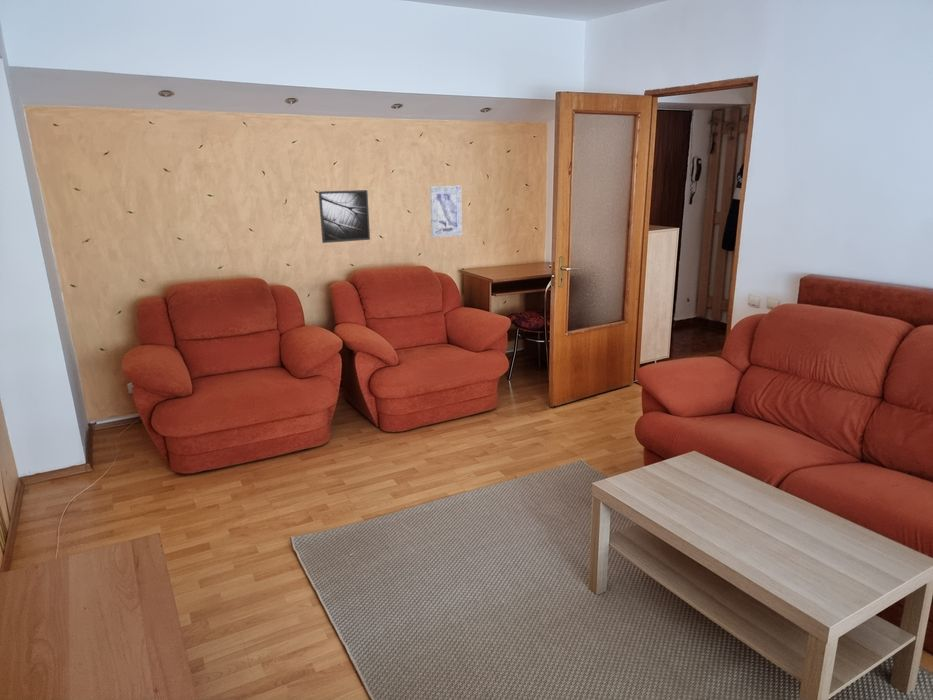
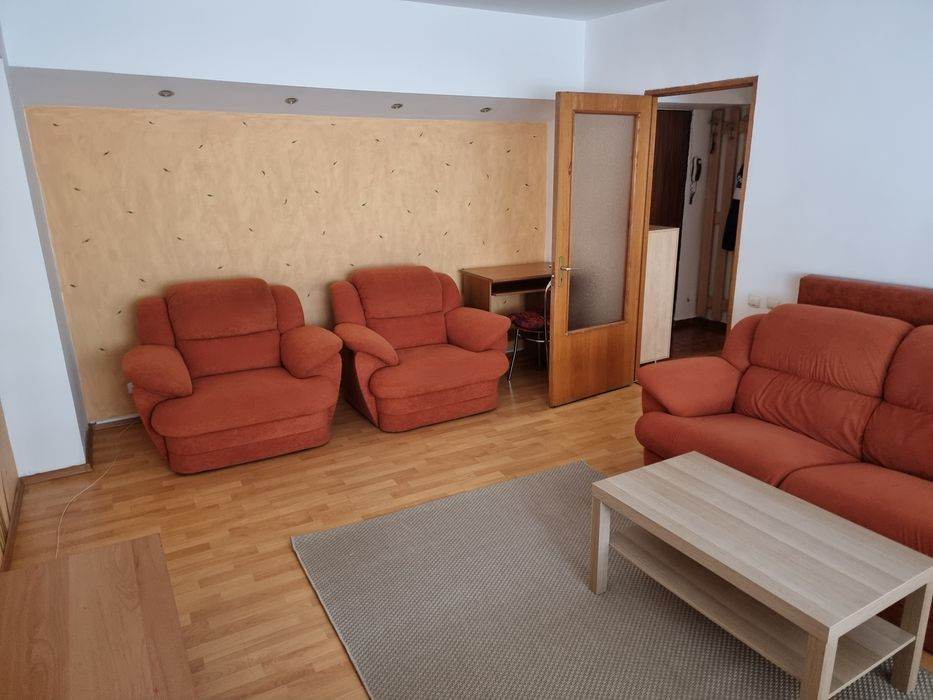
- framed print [318,189,371,244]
- wall art [429,185,463,238]
